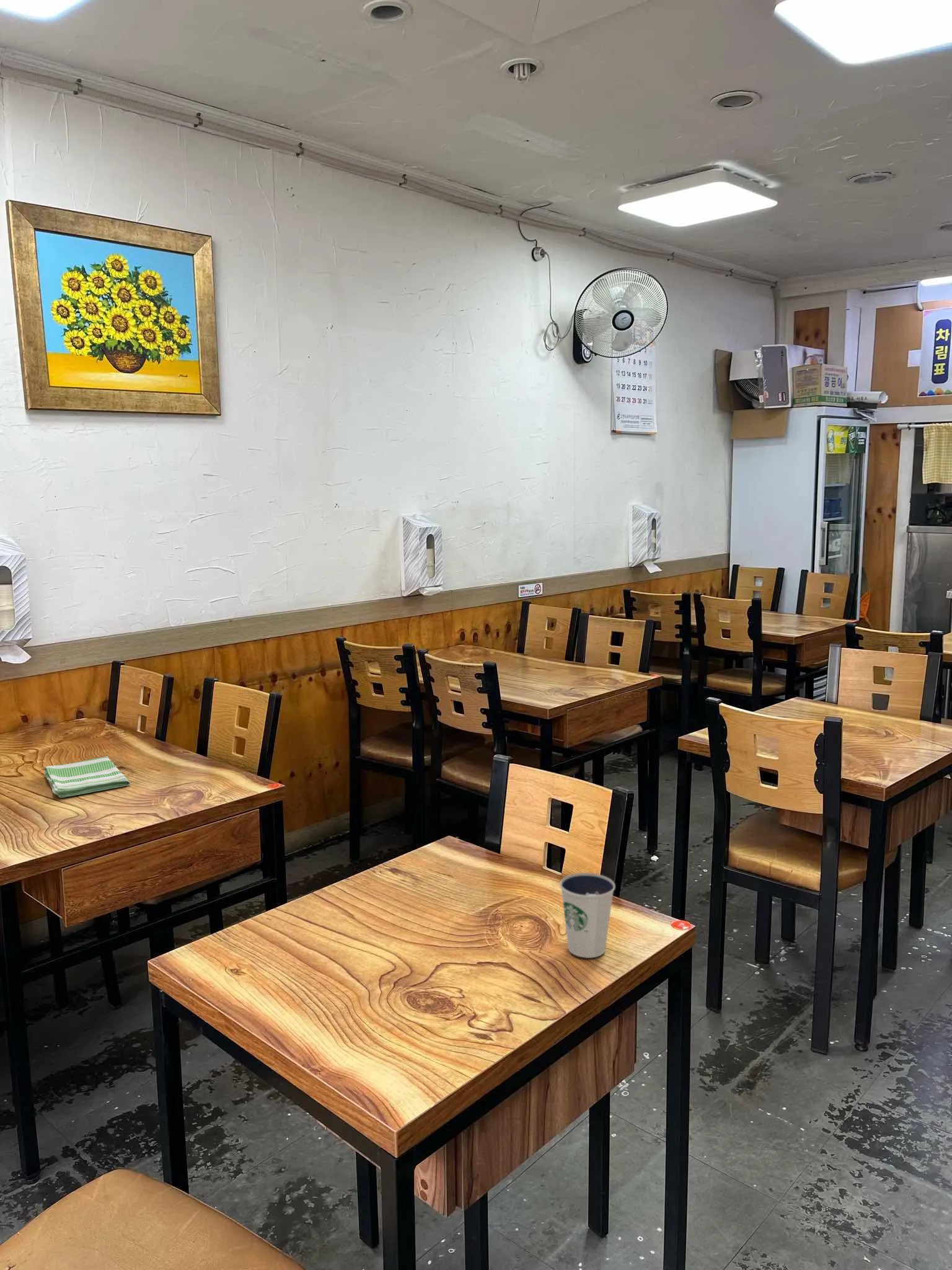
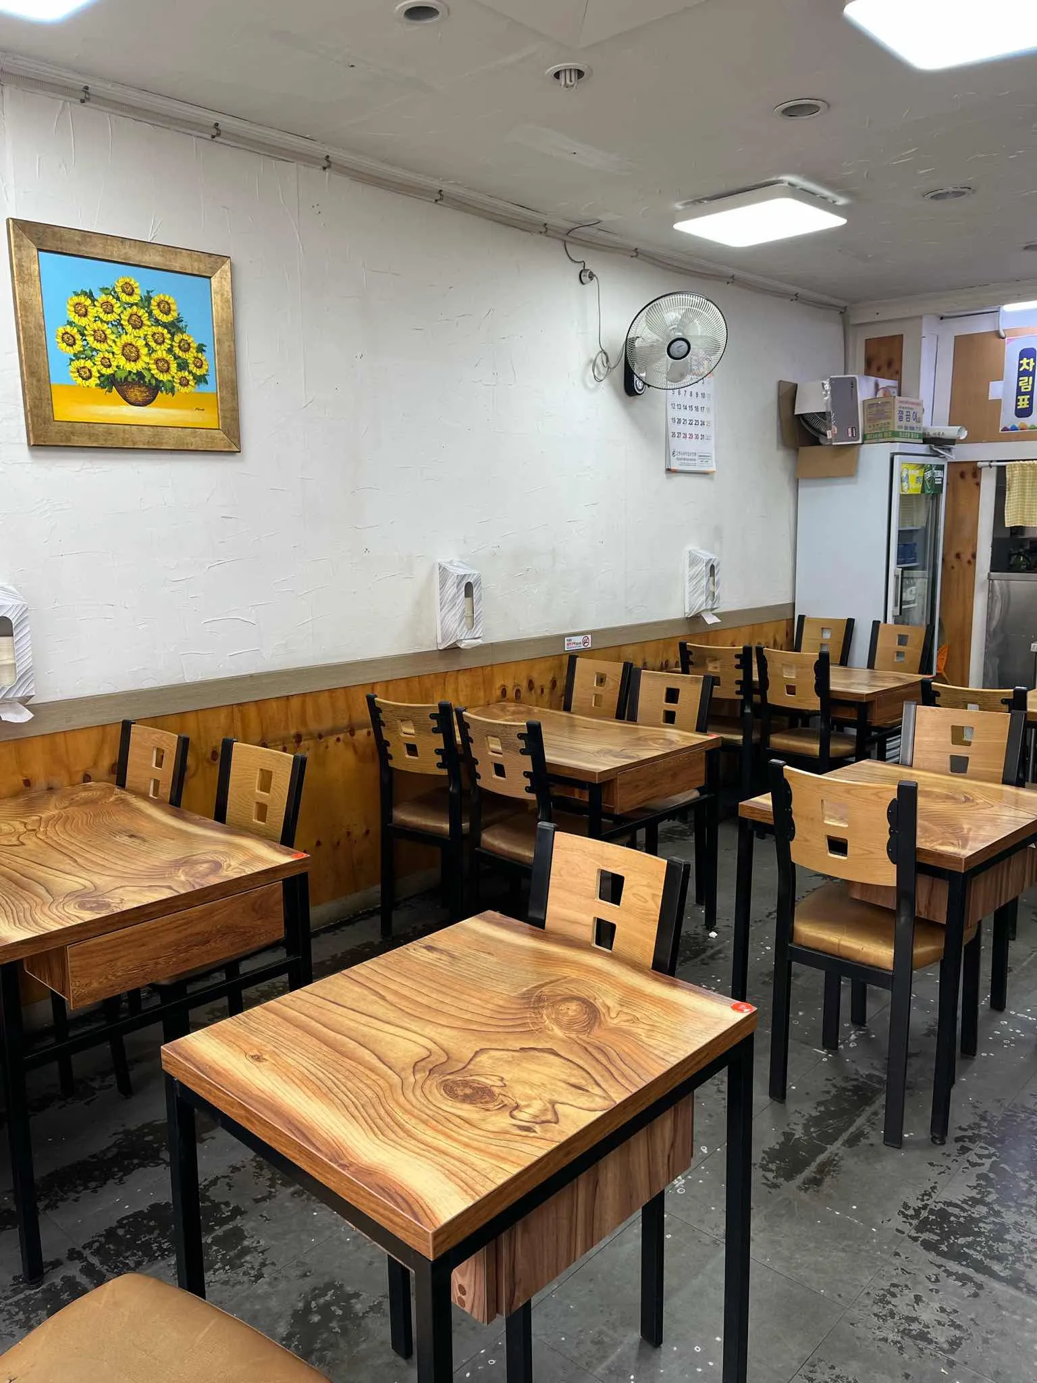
- dixie cup [559,872,615,959]
- dish towel [43,756,131,798]
